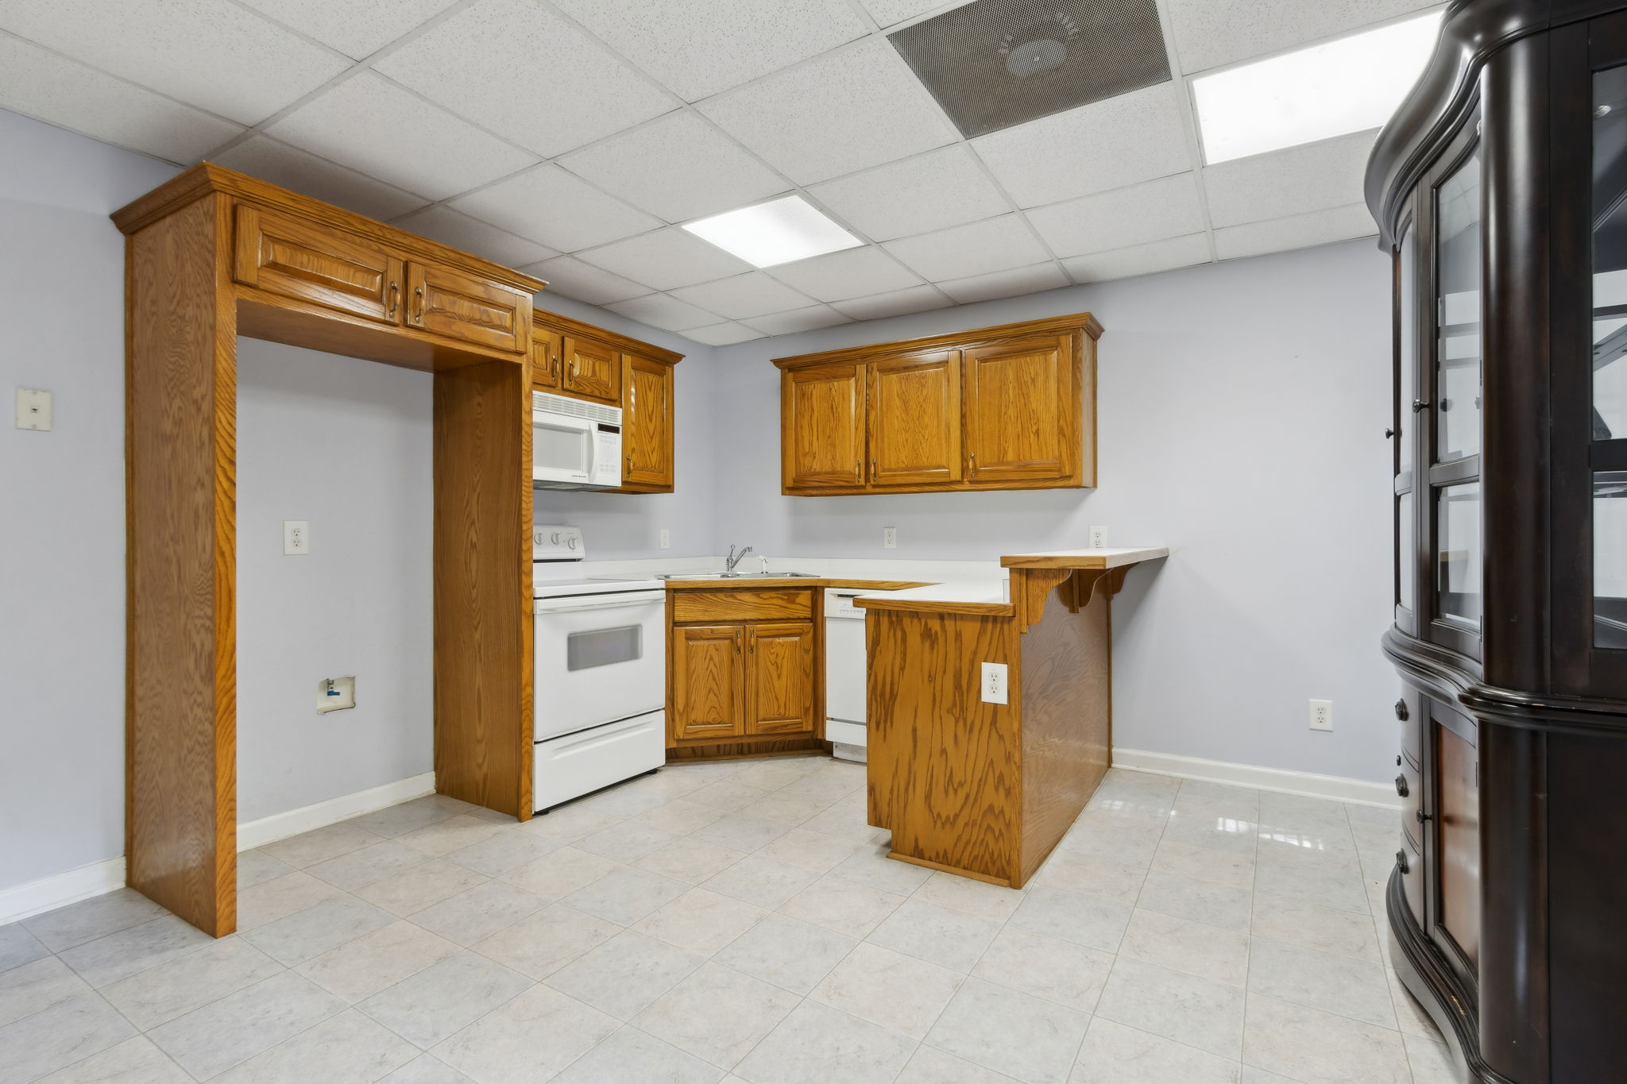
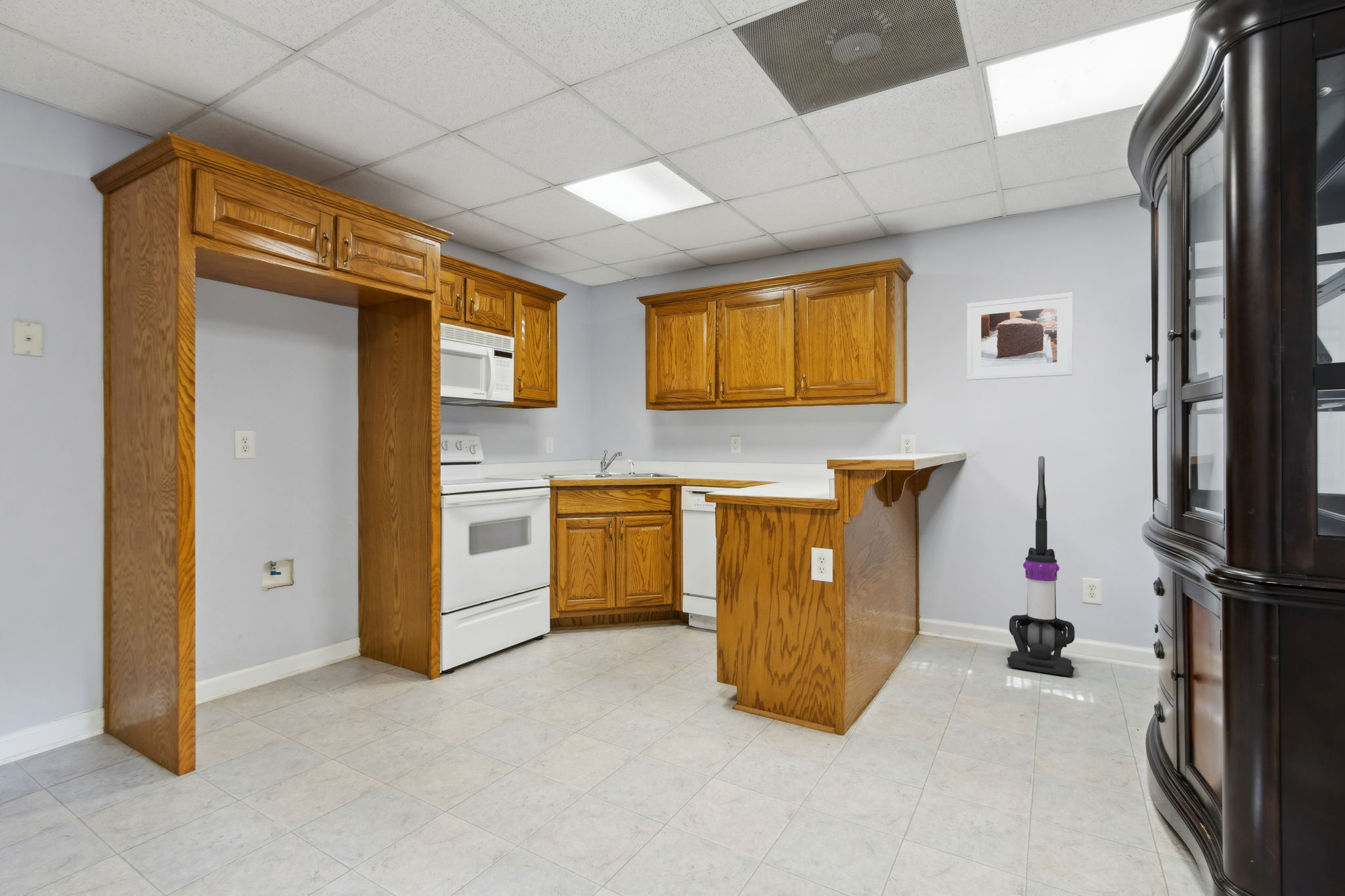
+ vacuum cleaner [1007,456,1075,677]
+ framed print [967,292,1074,381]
